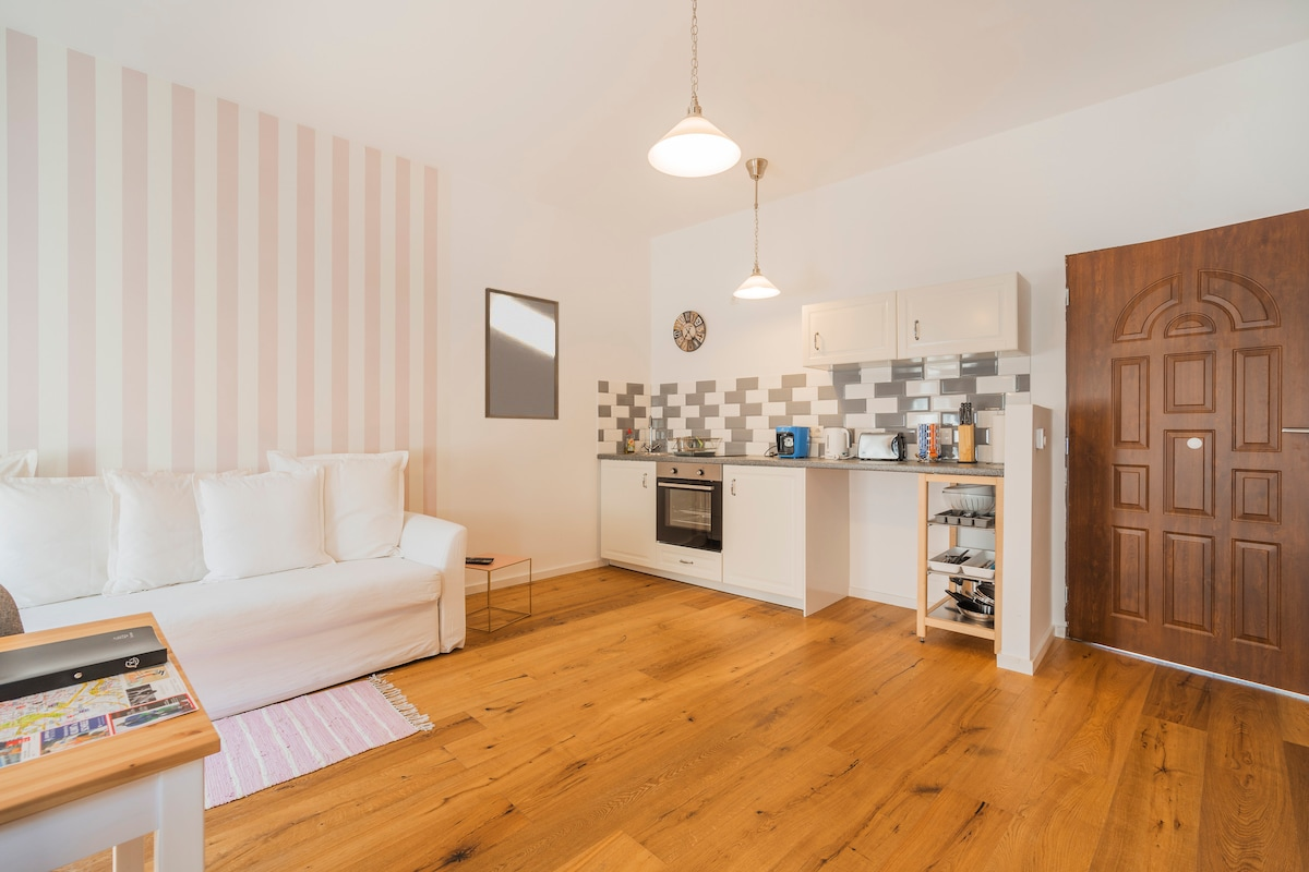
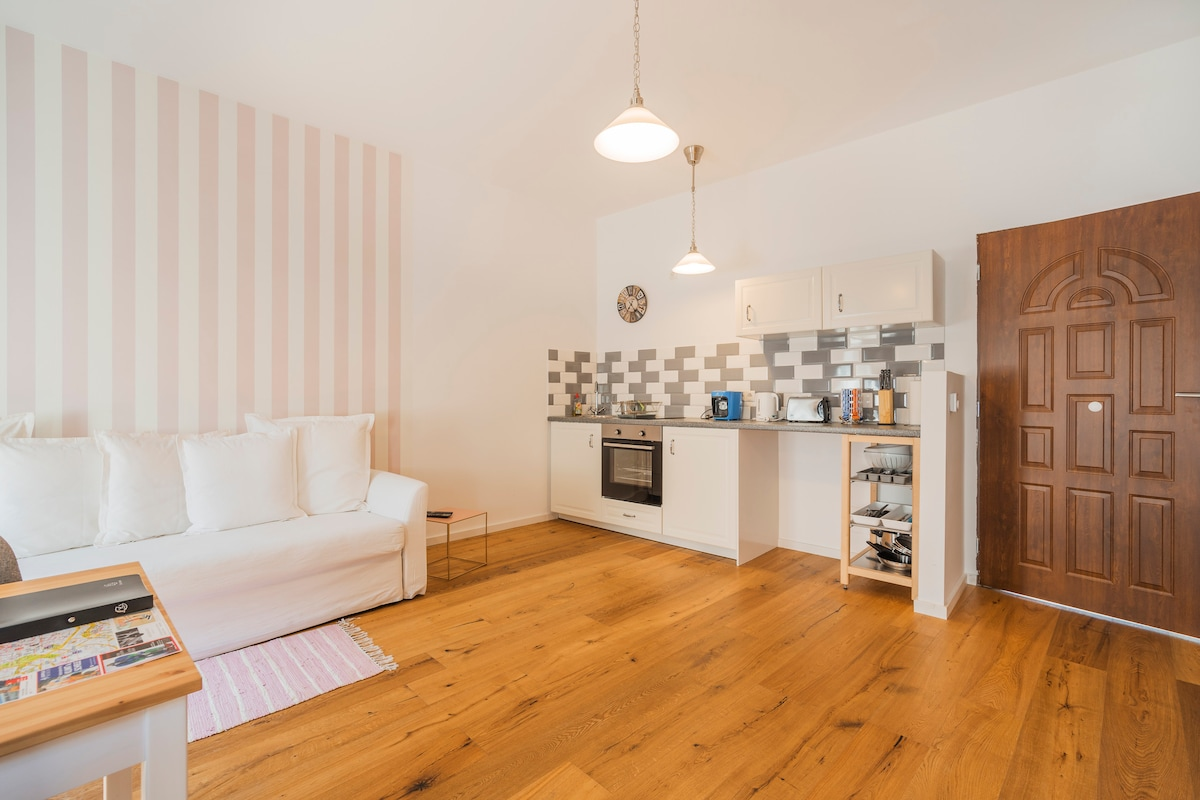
- home mirror [484,287,560,421]
